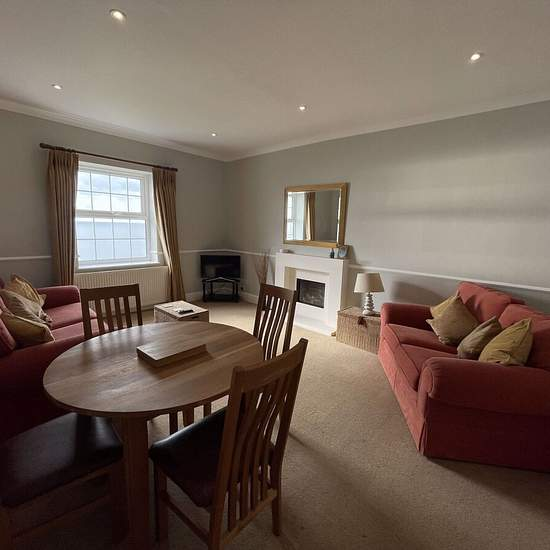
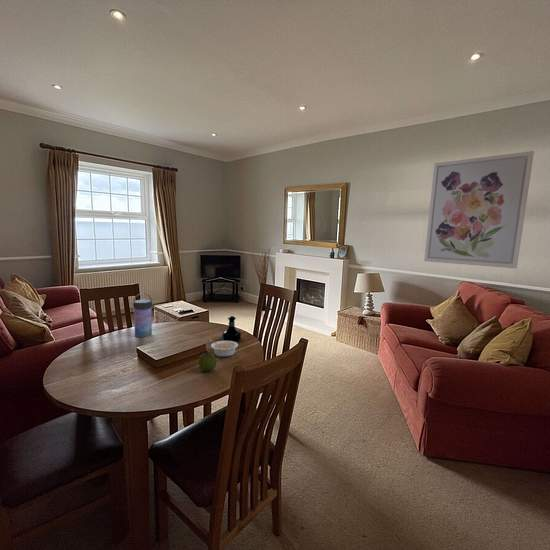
+ apple [197,352,217,372]
+ legume [208,338,239,358]
+ tequila bottle [221,315,242,343]
+ water bottle [132,292,153,338]
+ wall art [423,150,535,269]
